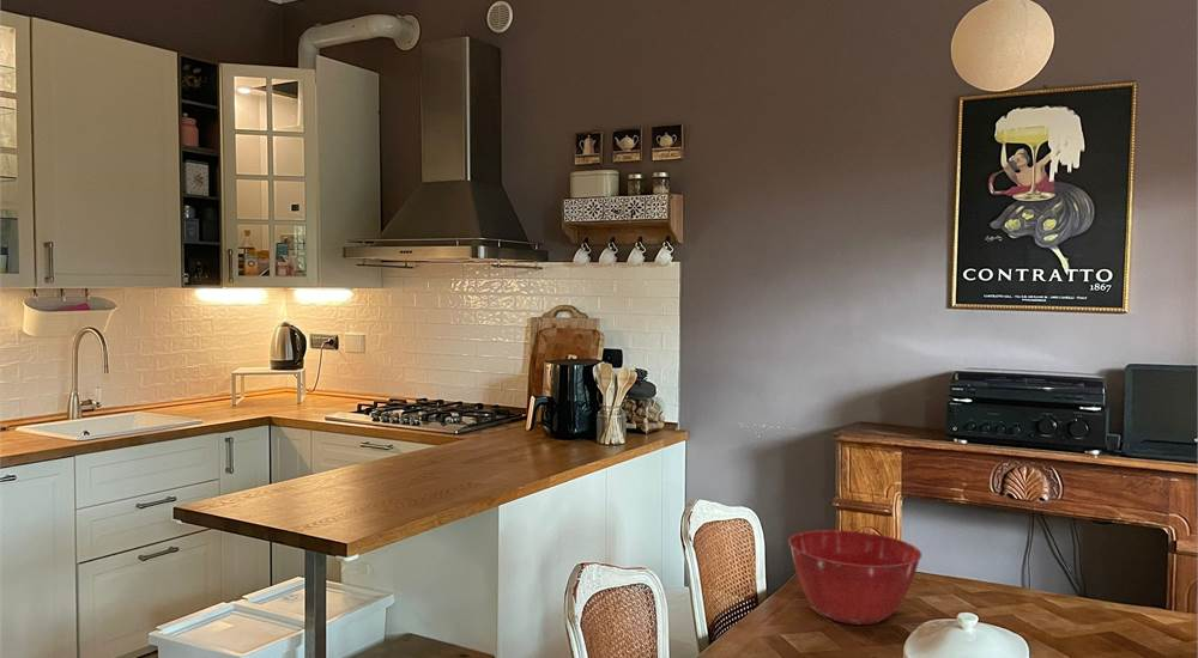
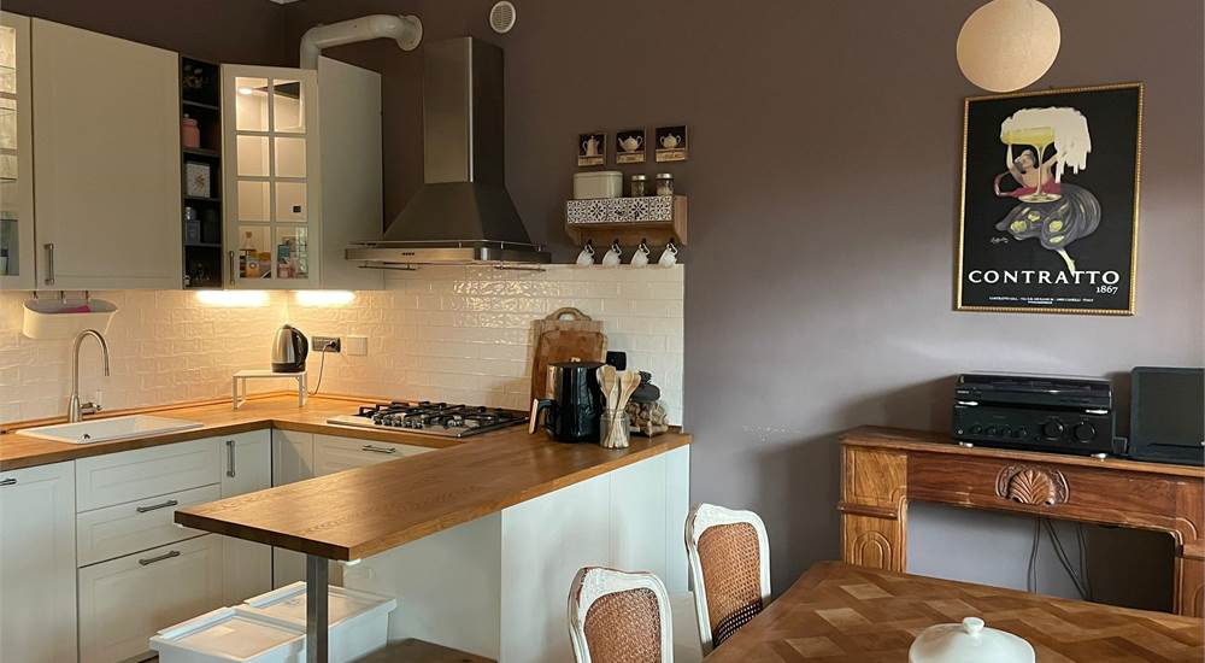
- mixing bowl [787,529,922,626]
